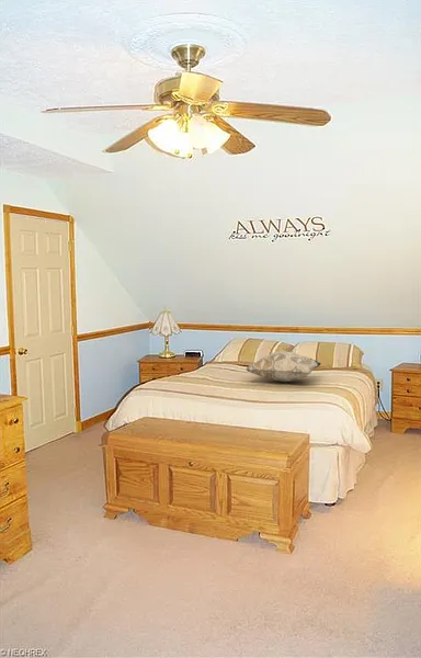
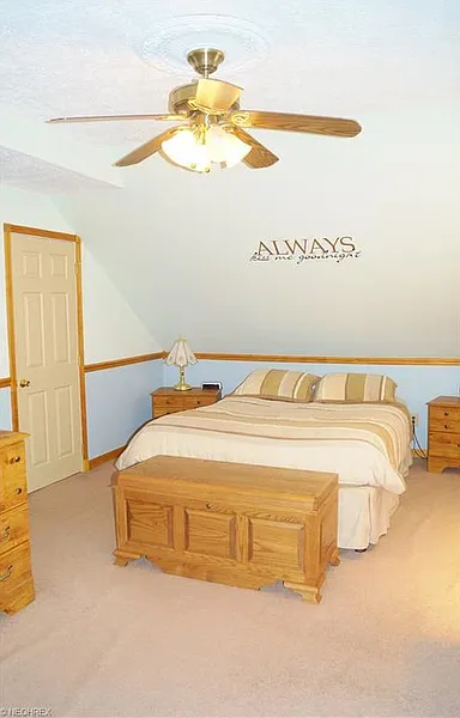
- decorative pillow [244,350,322,383]
